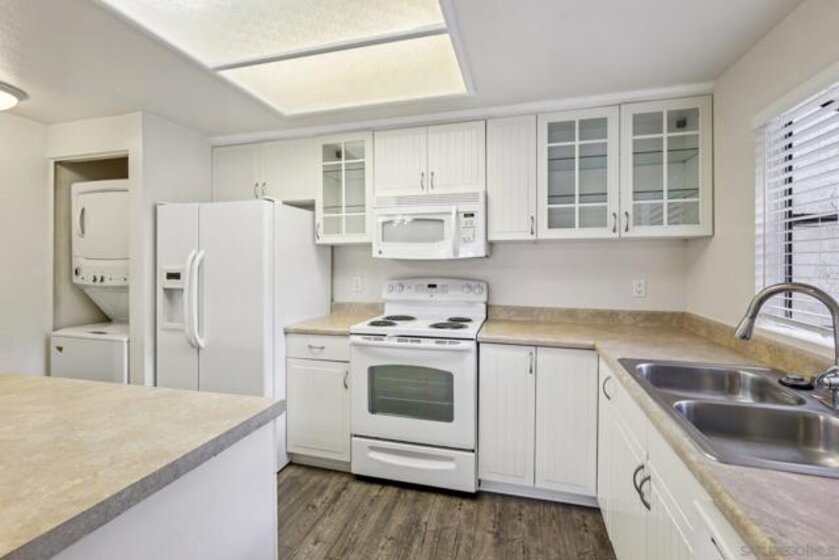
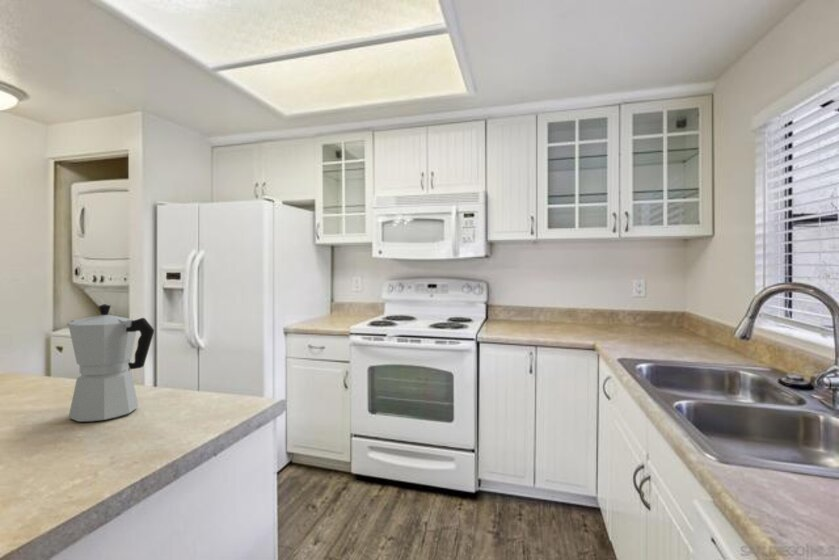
+ moka pot [66,303,155,423]
